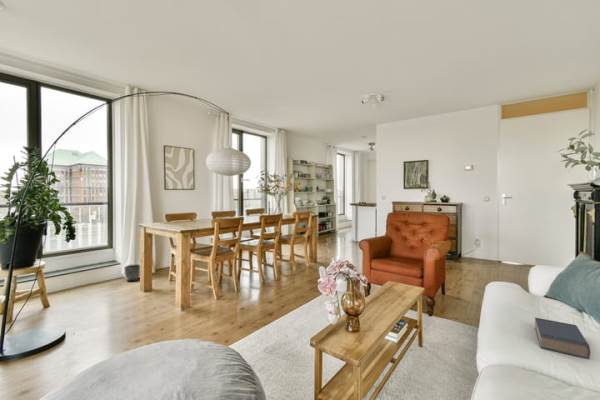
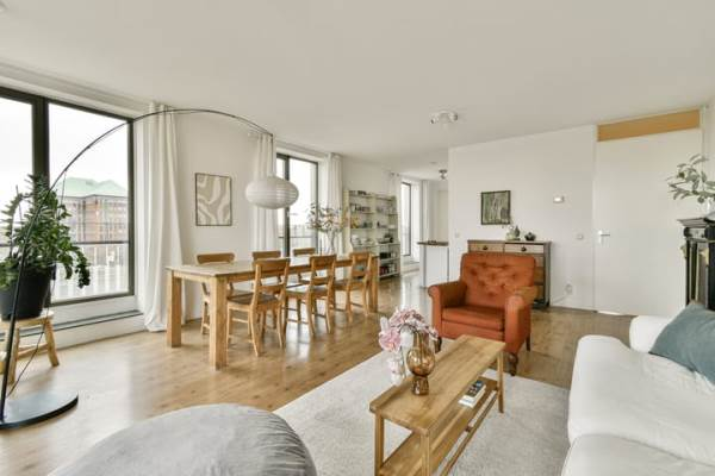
- book [534,317,591,360]
- planter [123,263,141,282]
